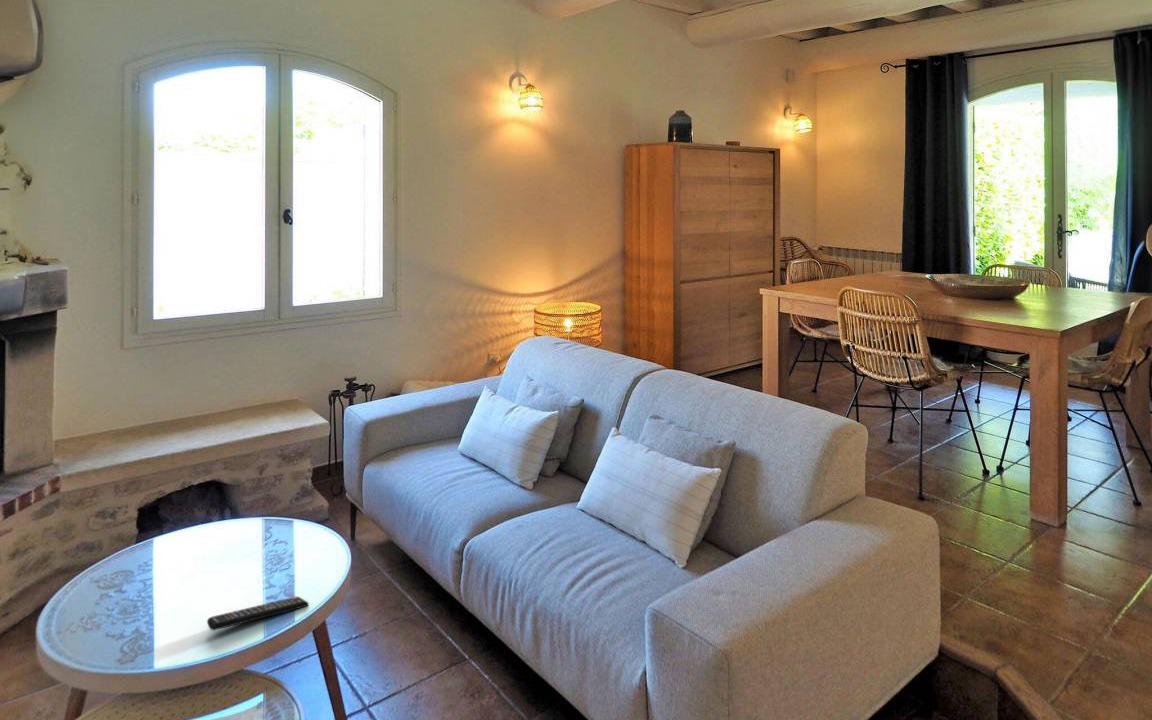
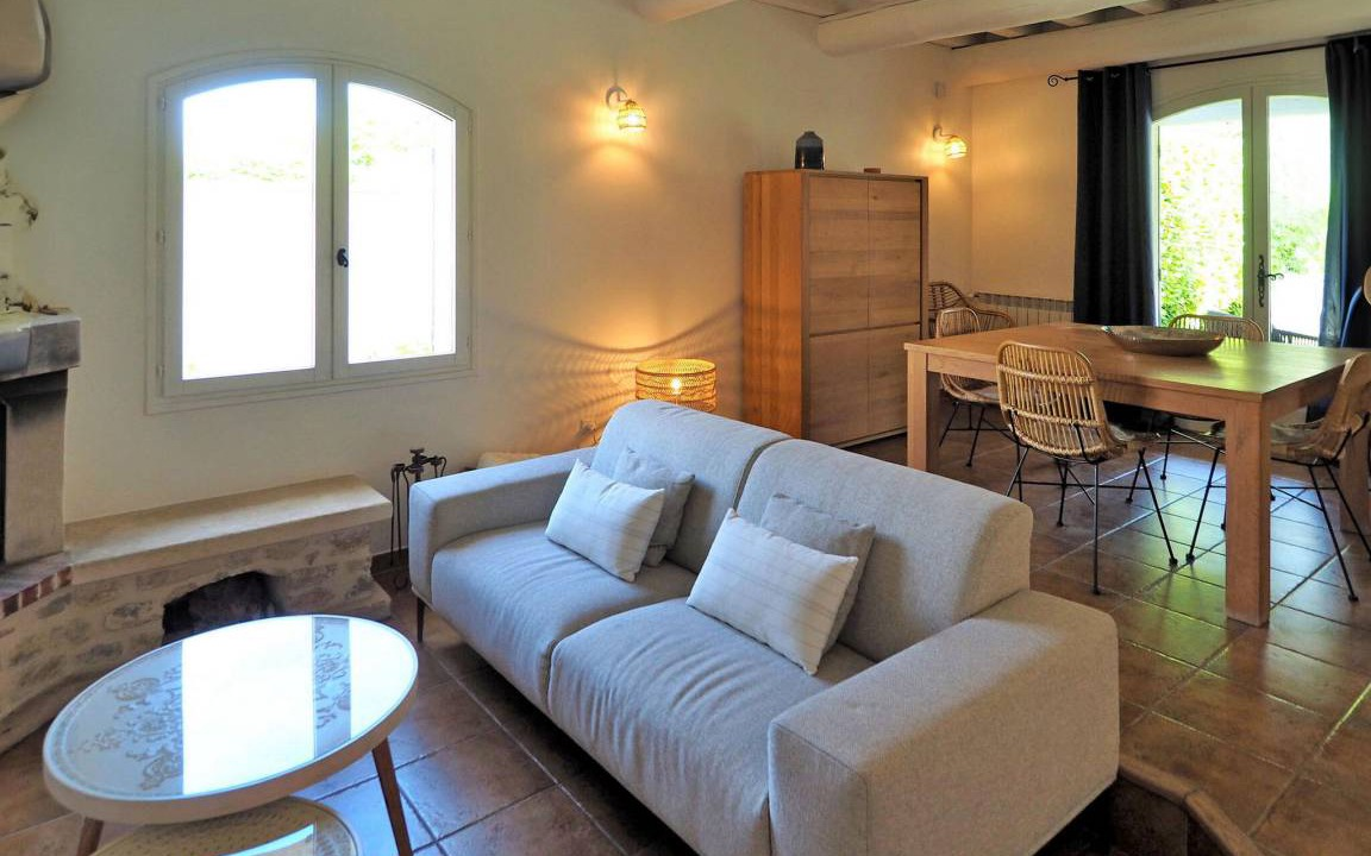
- remote control [206,596,310,631]
